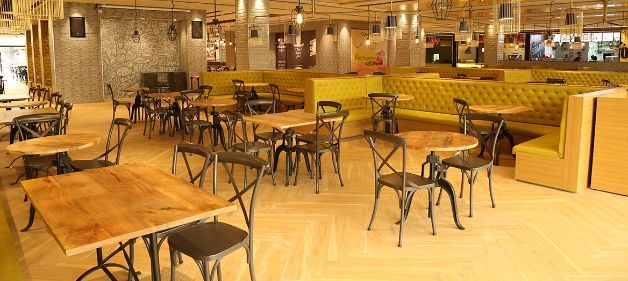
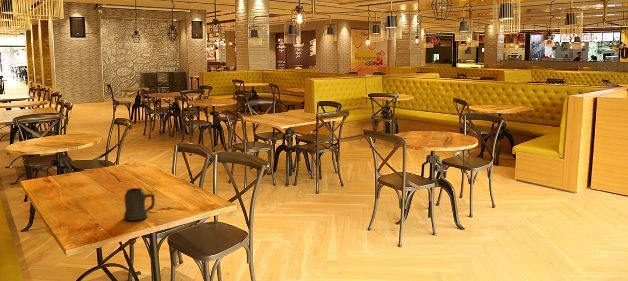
+ mug [122,187,156,222]
